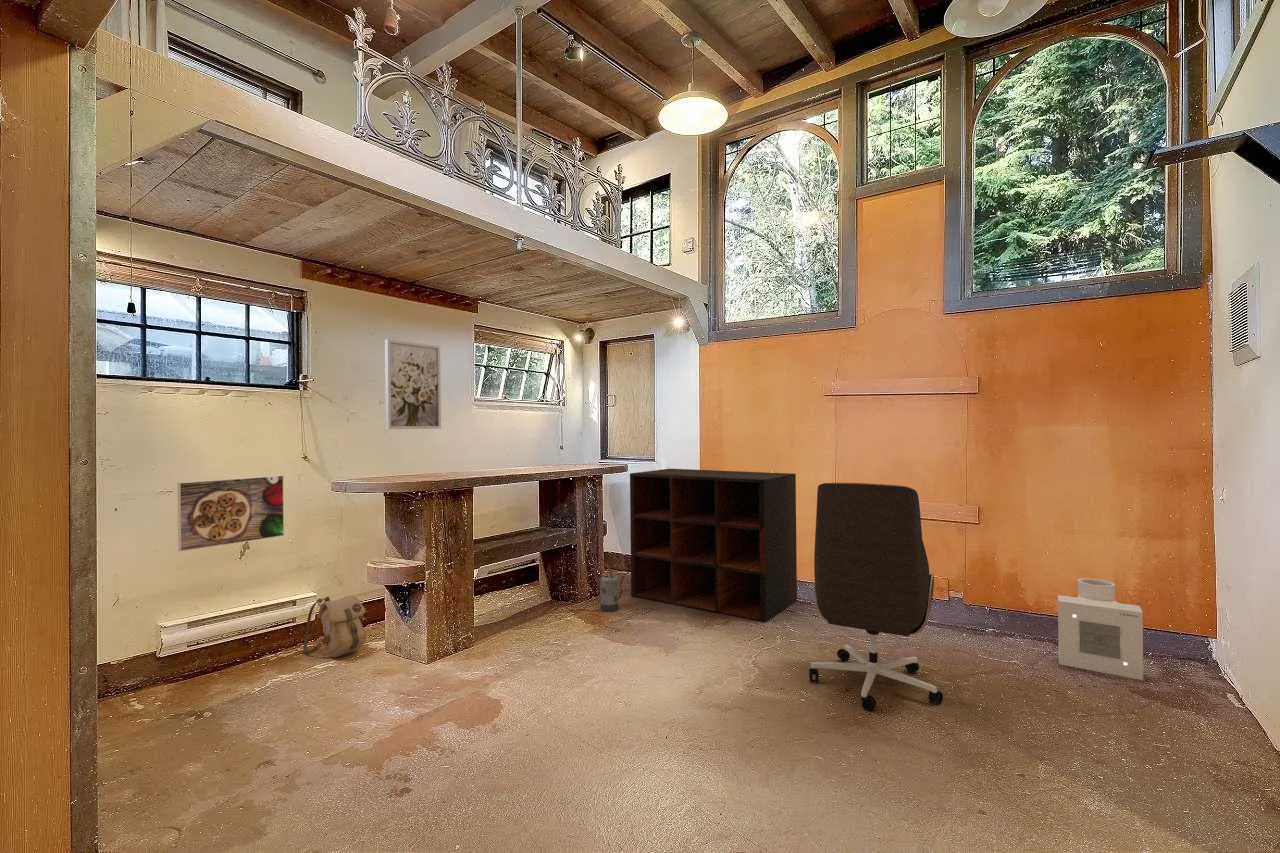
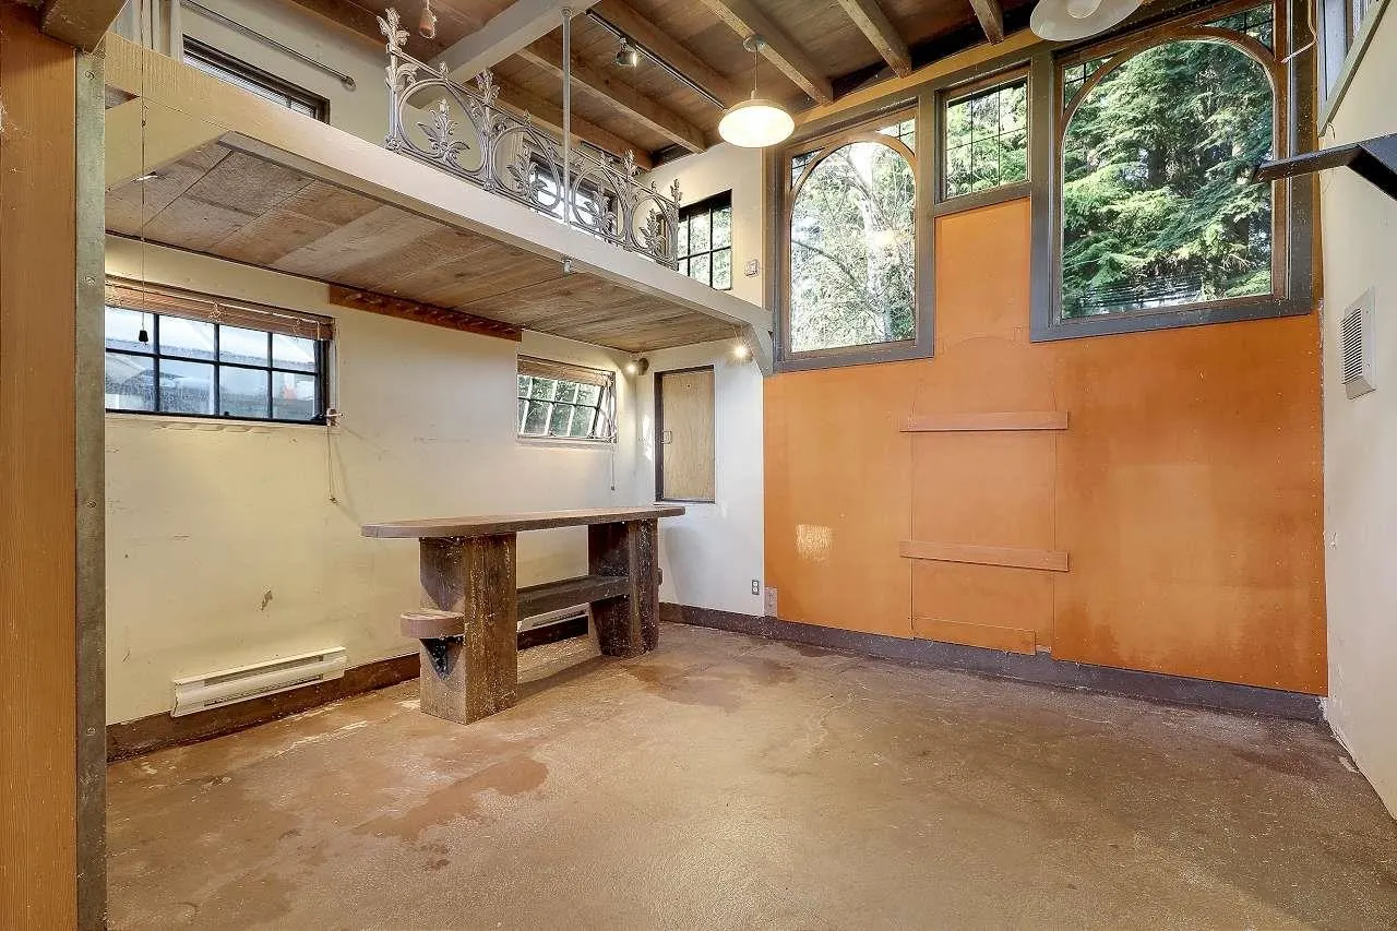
- air purifier [1057,577,1144,681]
- shelving unit [629,468,798,624]
- wall art [384,338,442,430]
- backpack [303,595,367,658]
- watering can [593,562,626,613]
- office chair [808,482,944,712]
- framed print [176,474,285,553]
